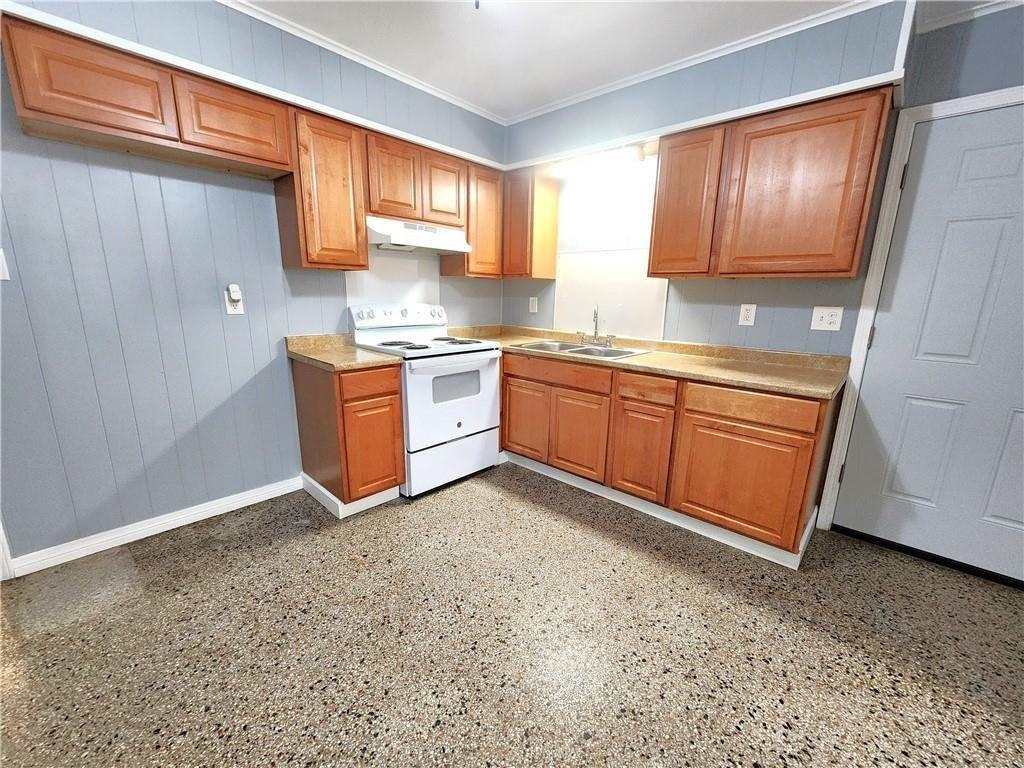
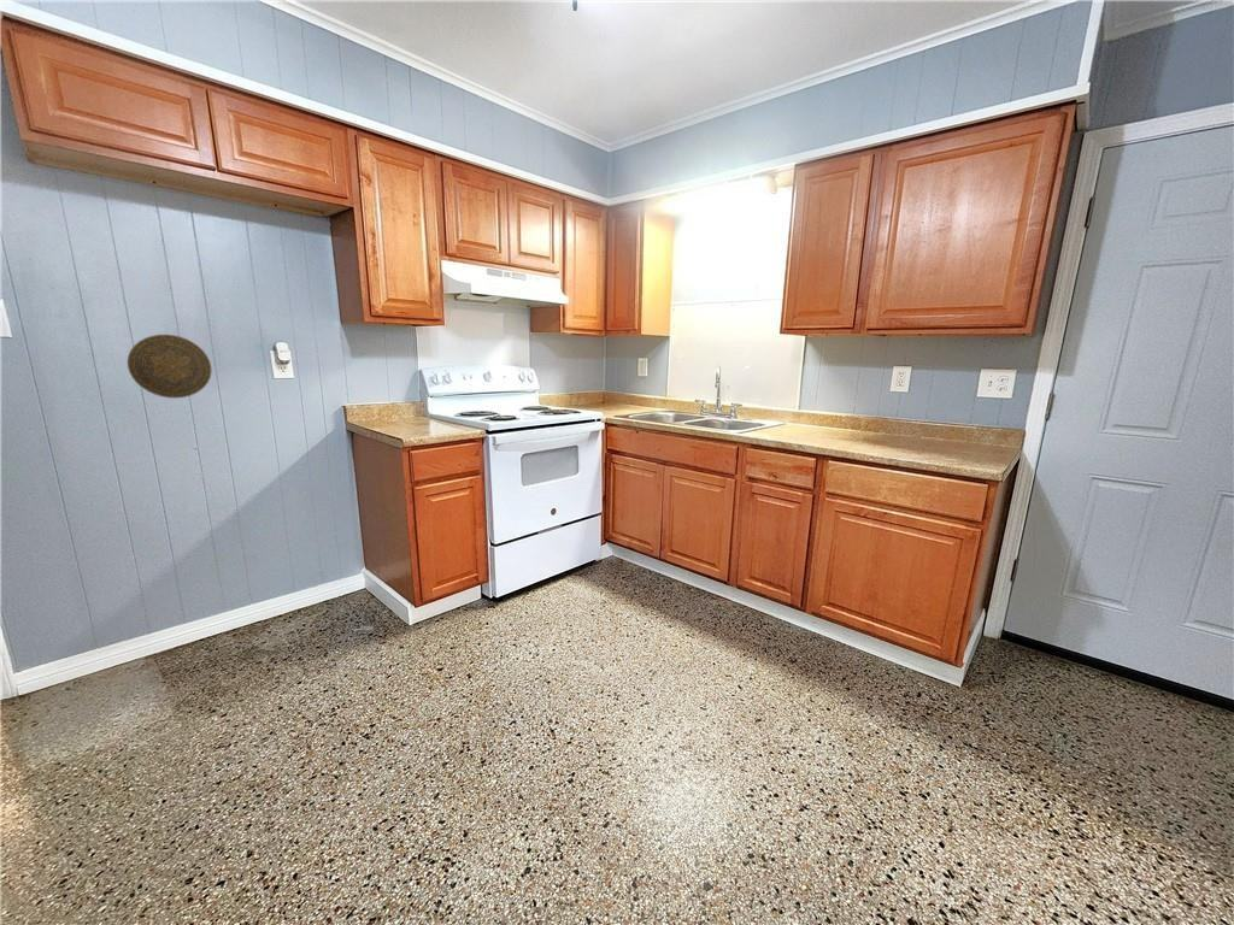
+ decorative plate [127,334,212,399]
